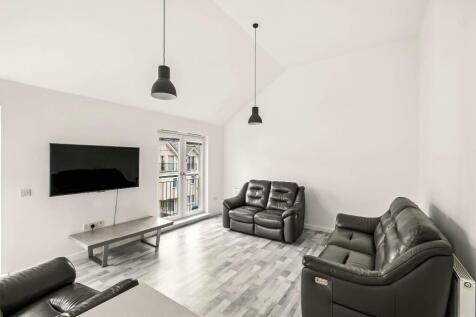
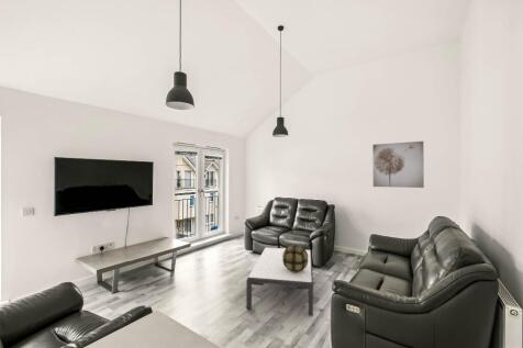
+ decorative sphere [282,244,308,272]
+ wall art [371,141,425,189]
+ coffee table [245,247,314,317]
